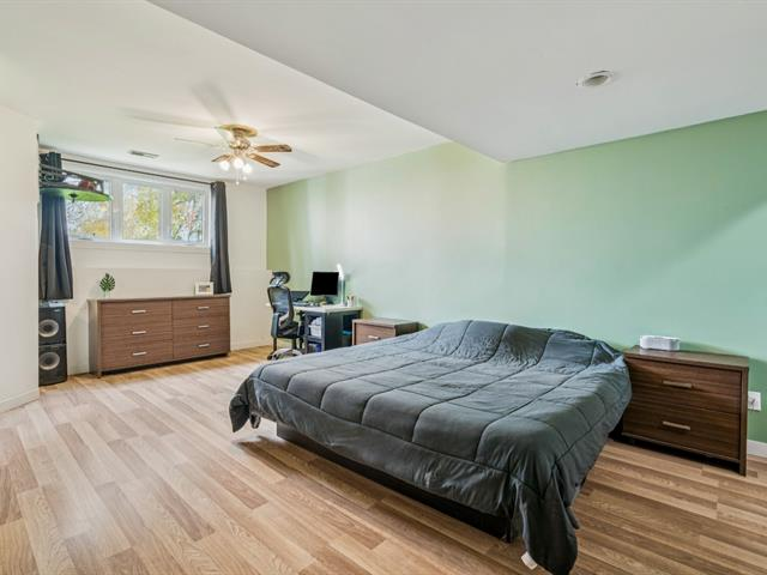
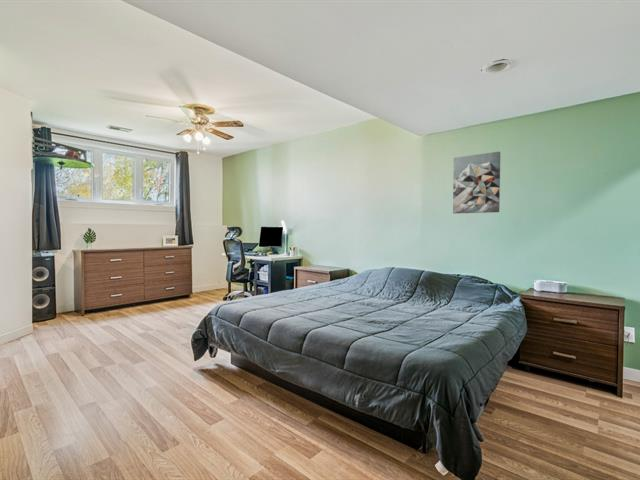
+ wall art [452,151,501,215]
